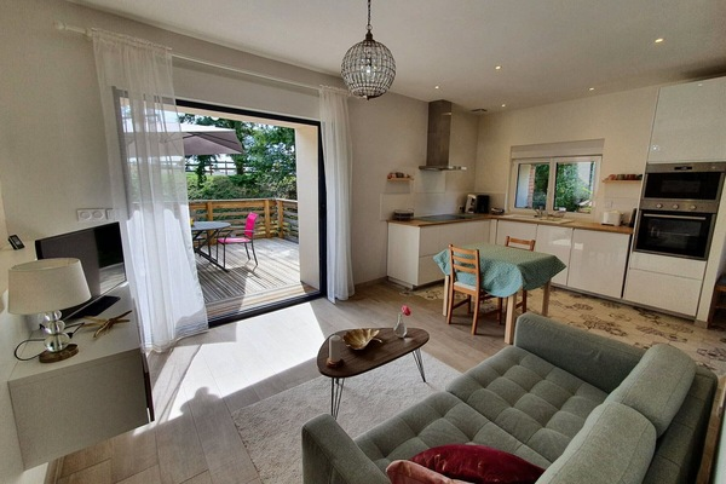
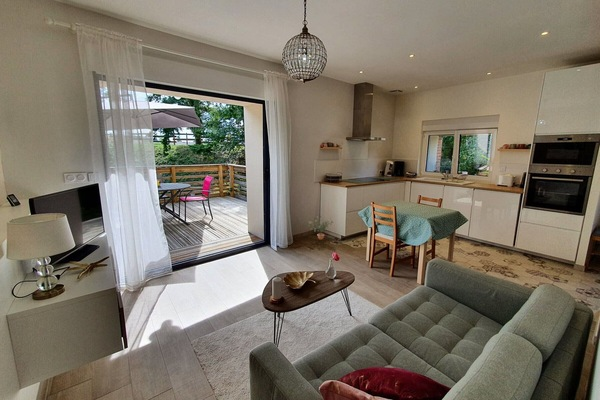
+ potted plant [306,215,334,241]
